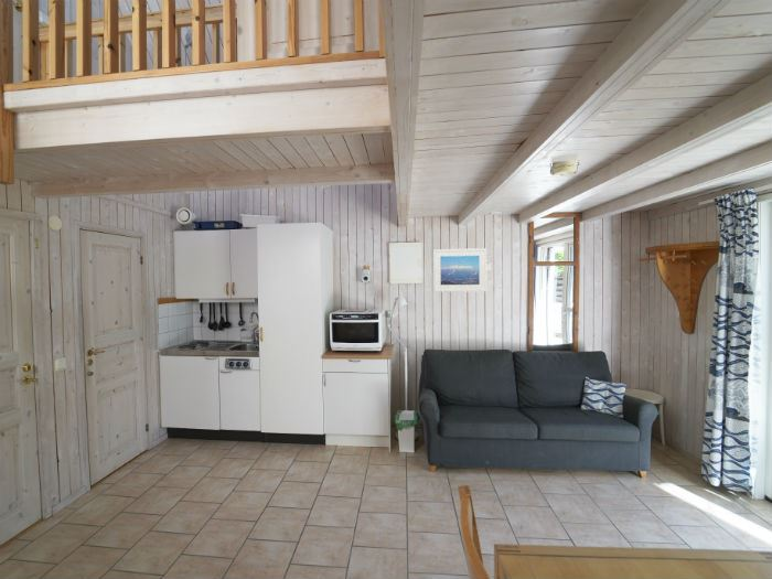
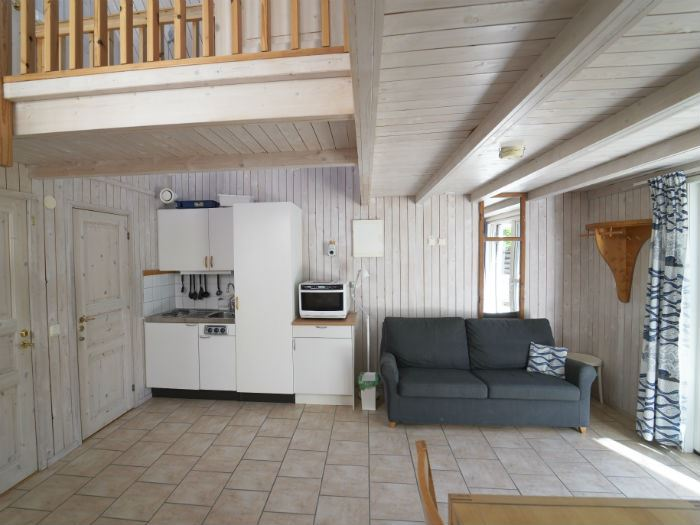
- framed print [432,247,487,293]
